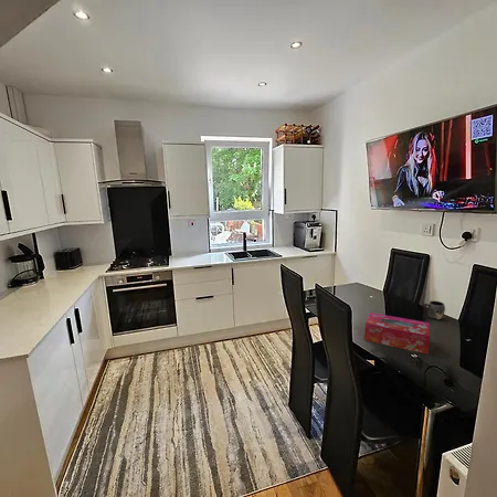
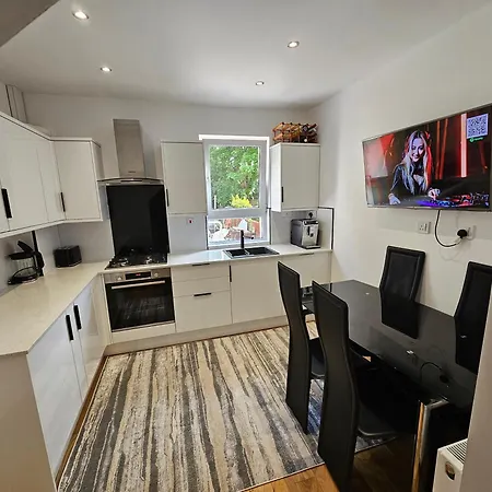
- mug [422,300,446,321]
- tissue box [363,311,431,356]
